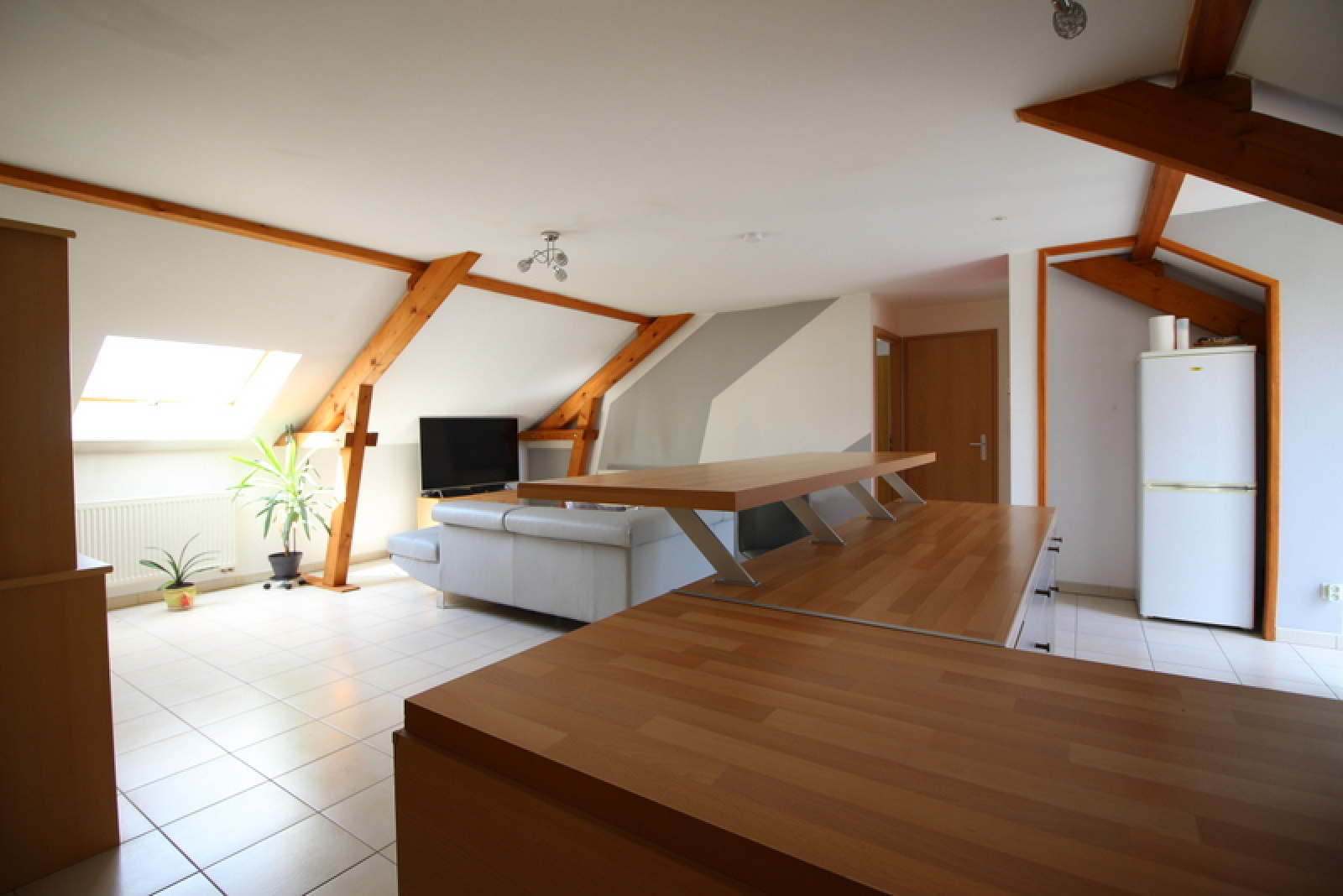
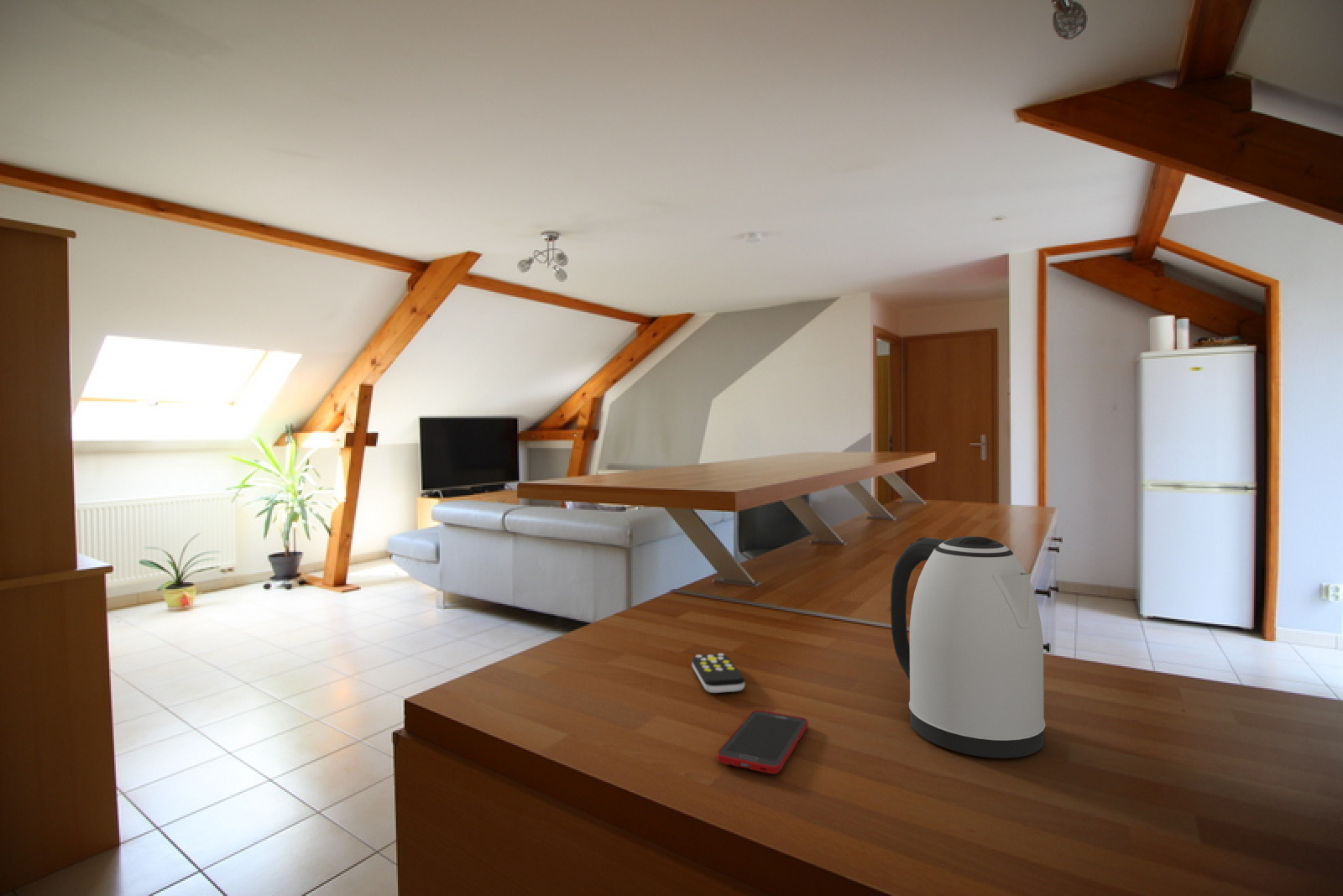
+ kettle [890,535,1046,759]
+ cell phone [716,709,809,775]
+ remote control [691,653,745,694]
